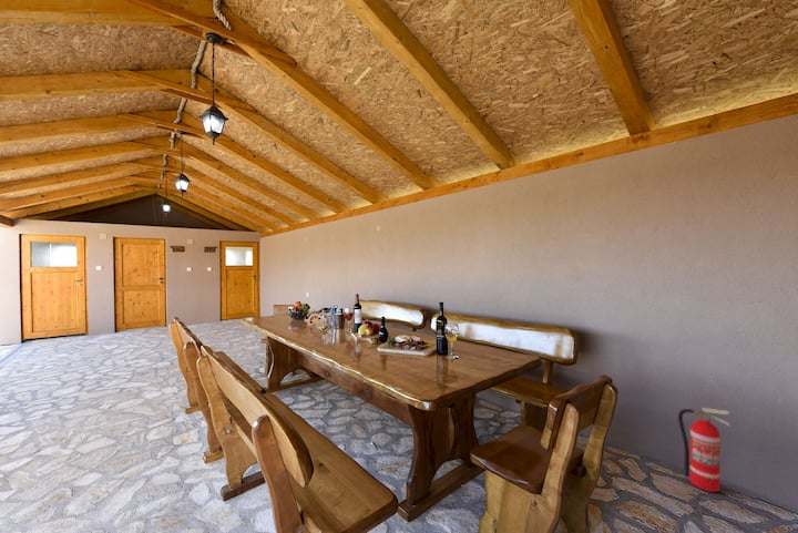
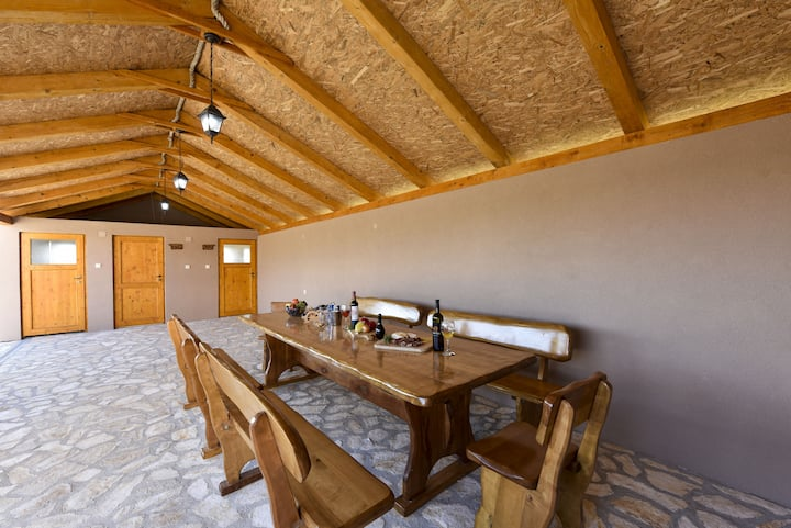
- fire extinguisher [677,407,732,493]
